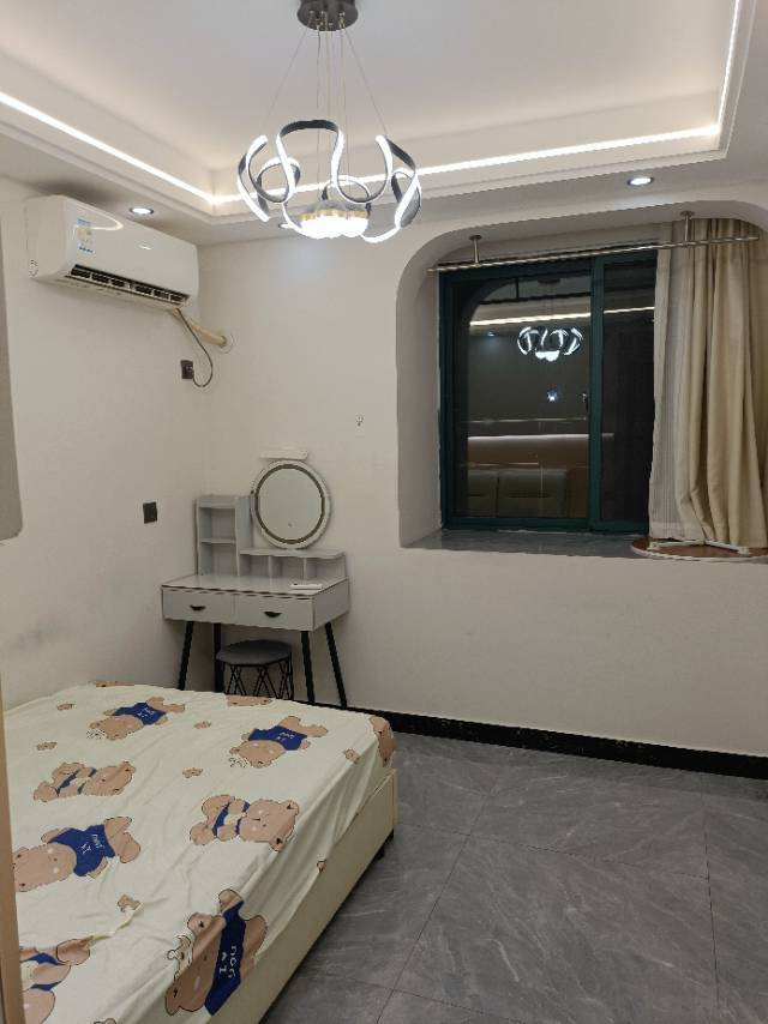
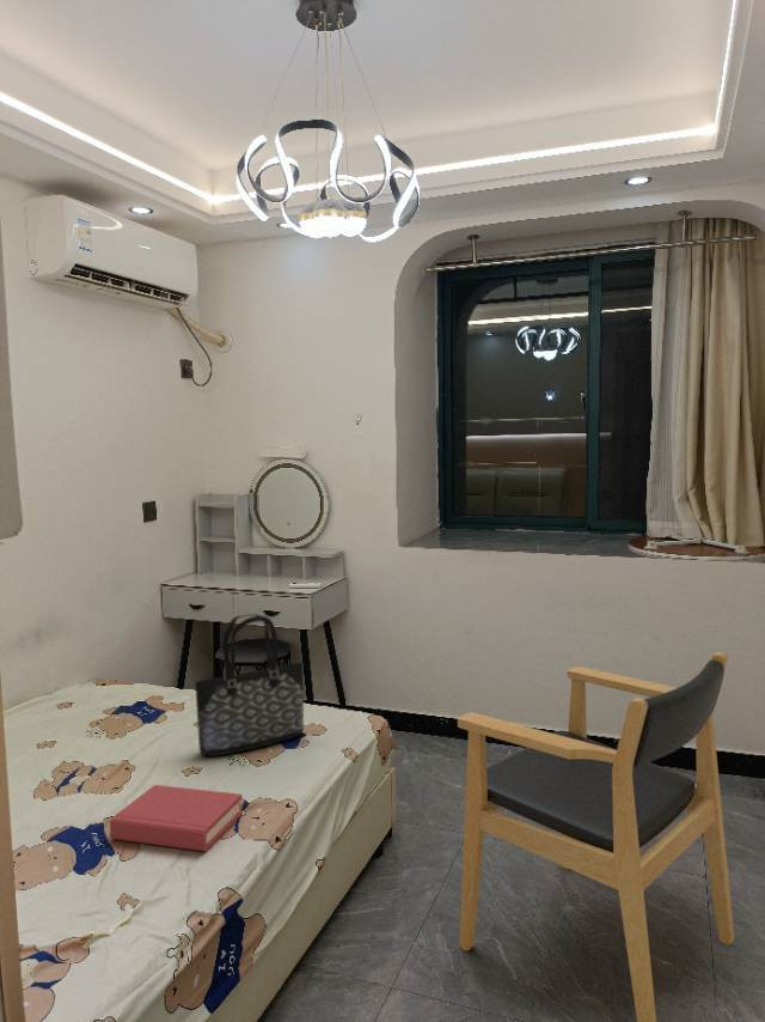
+ hardback book [109,784,244,853]
+ tote bag [194,613,305,758]
+ armchair [457,651,735,1022]
